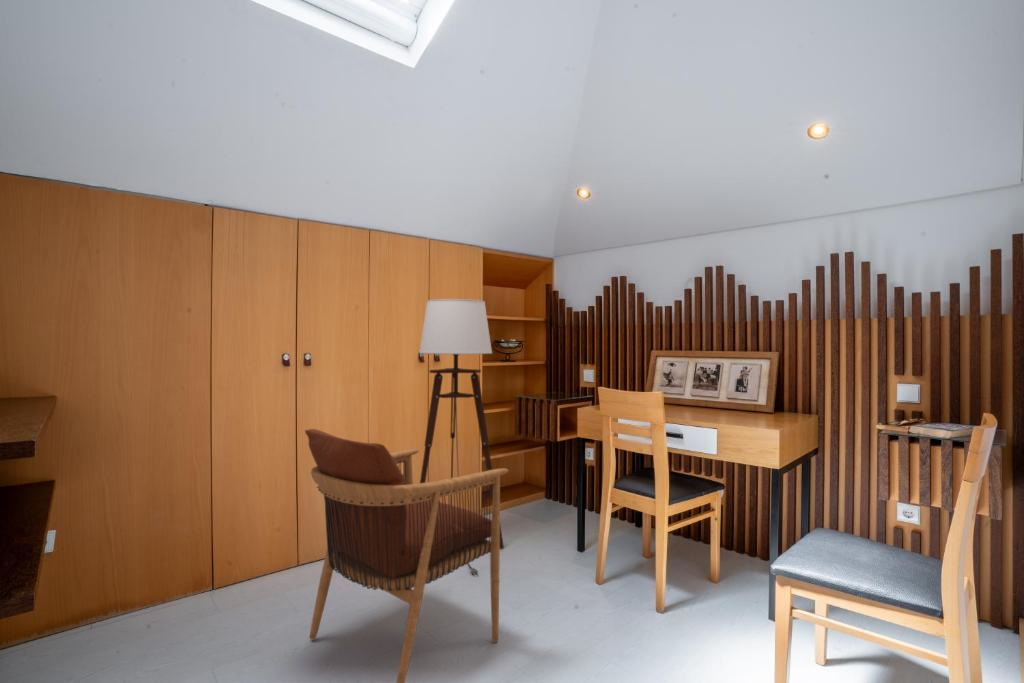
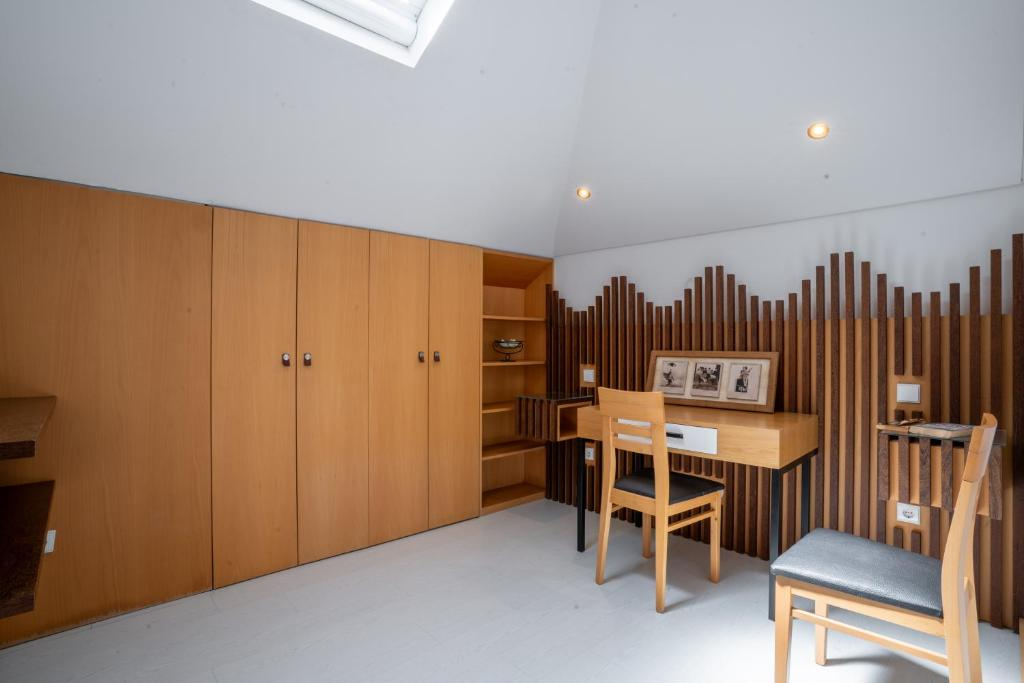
- armchair [304,428,510,683]
- floor lamp [418,298,505,576]
